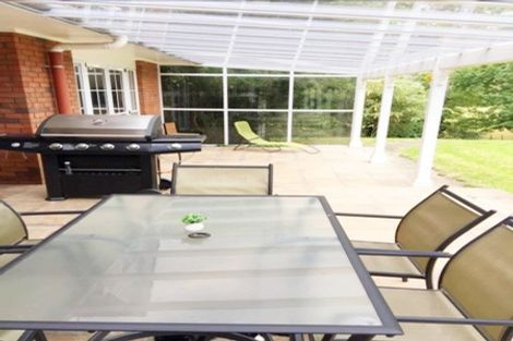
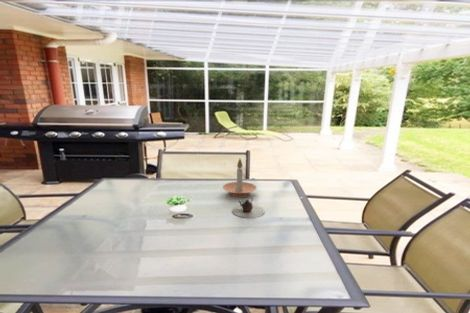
+ candle holder [222,158,257,198]
+ teapot [231,196,266,219]
